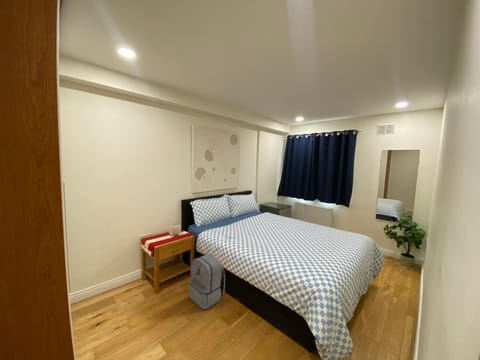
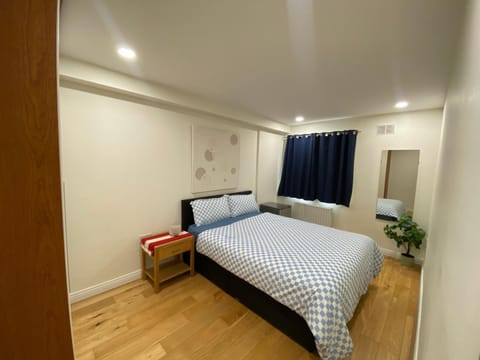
- backpack [188,253,226,311]
